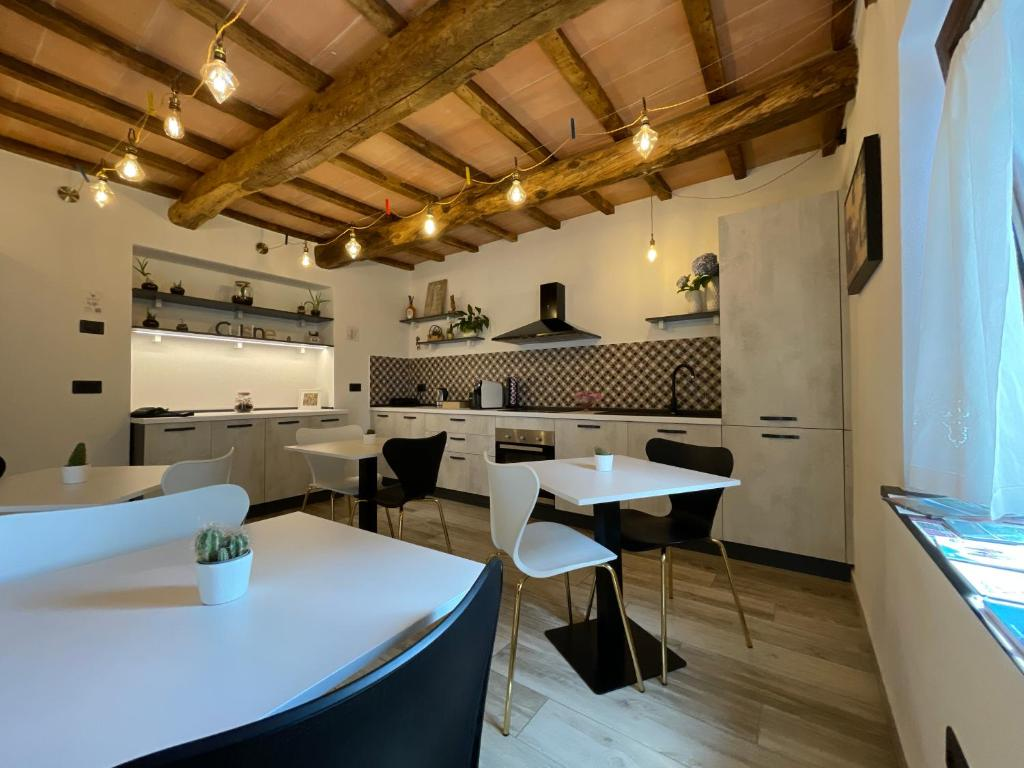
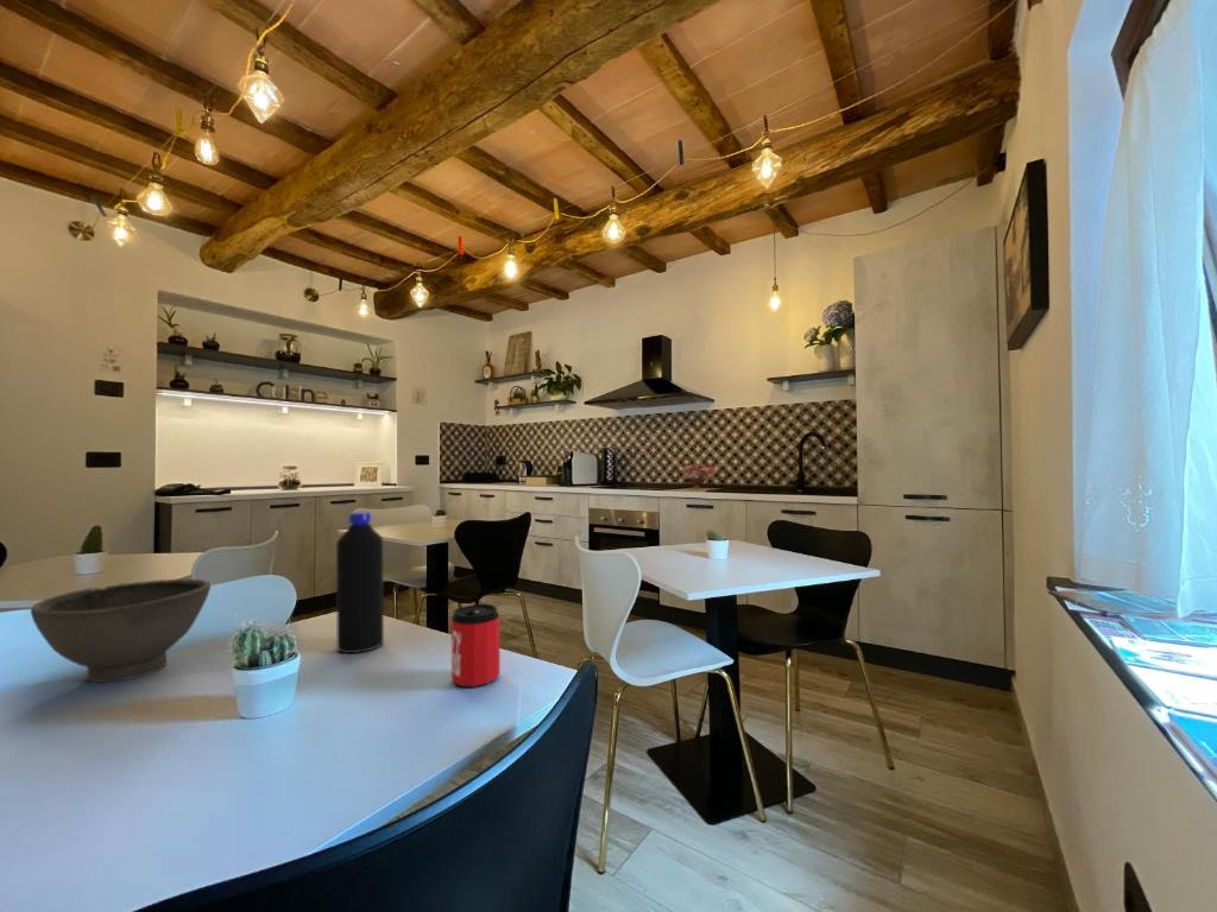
+ bottle [335,511,385,654]
+ bowl [30,577,212,684]
+ can [450,603,502,689]
